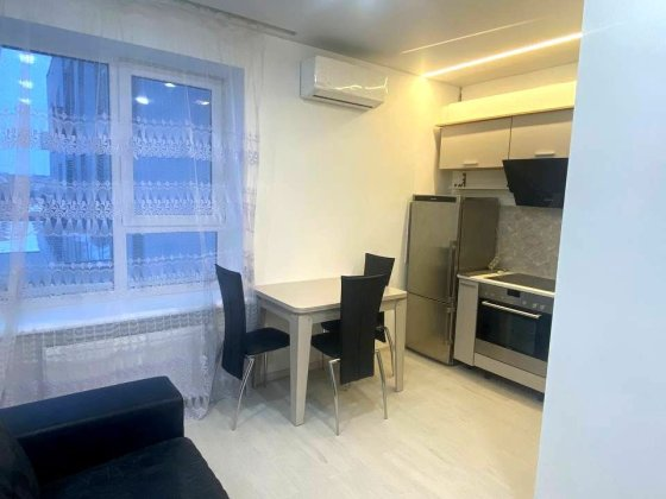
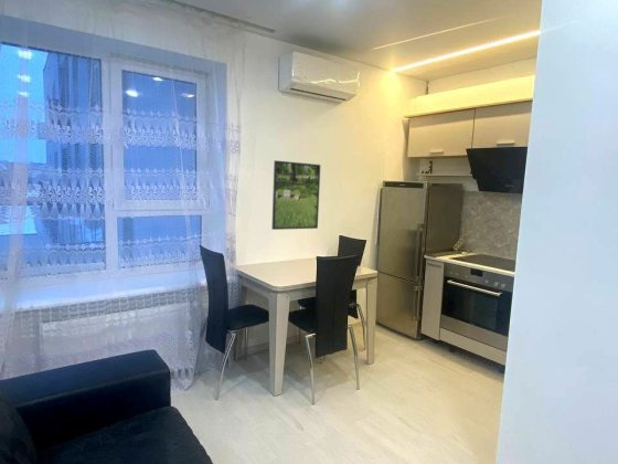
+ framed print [270,159,321,231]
